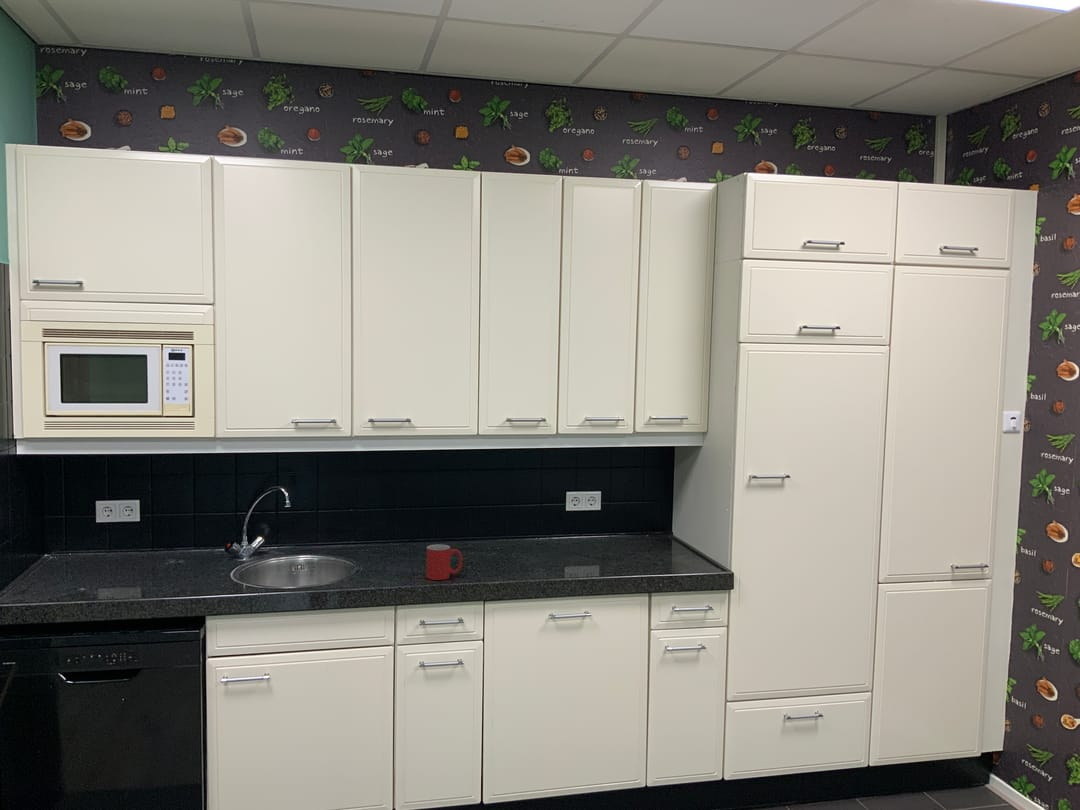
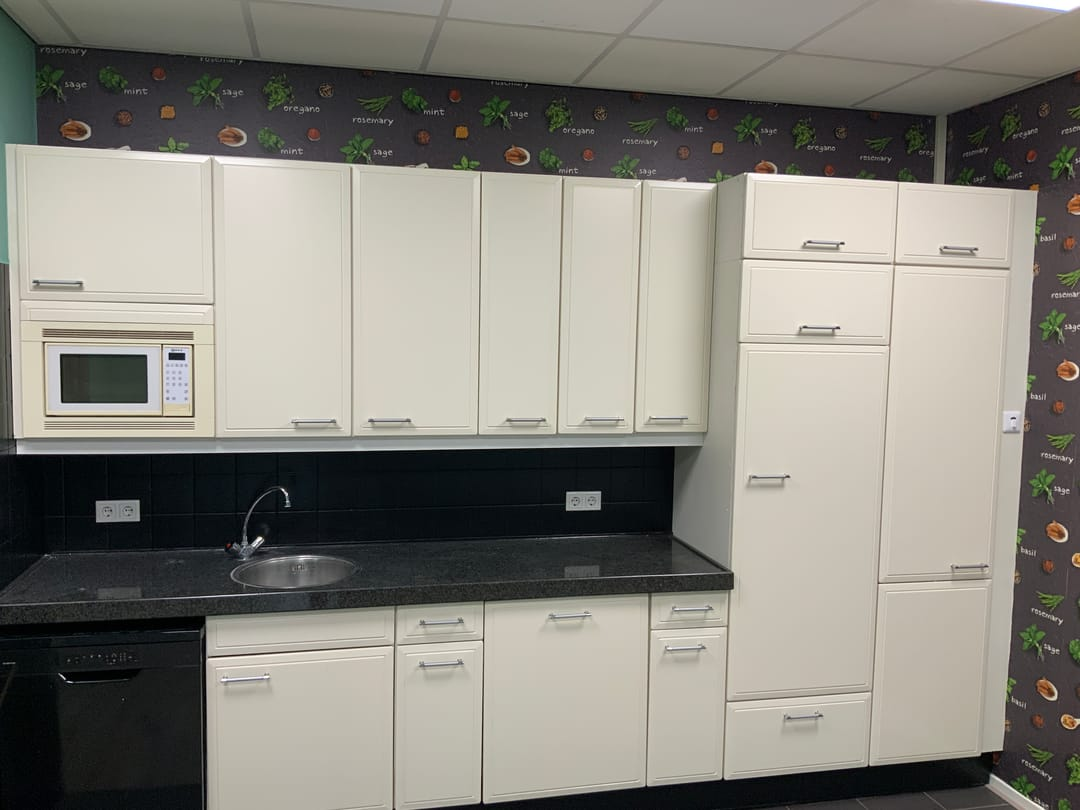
- mug [425,544,464,581]
